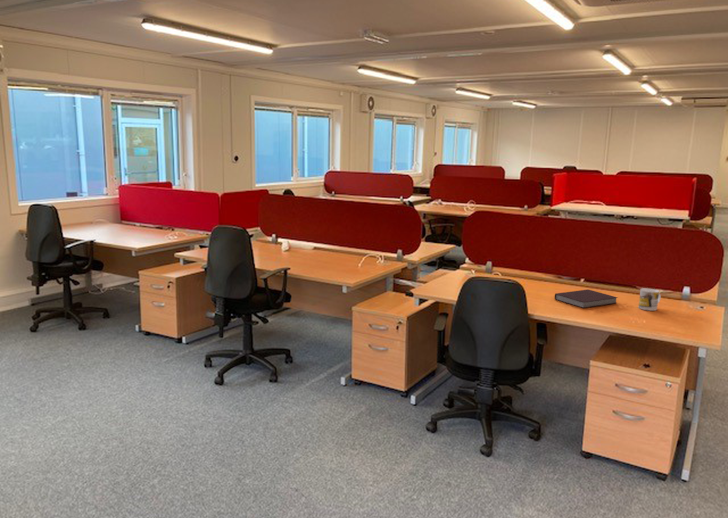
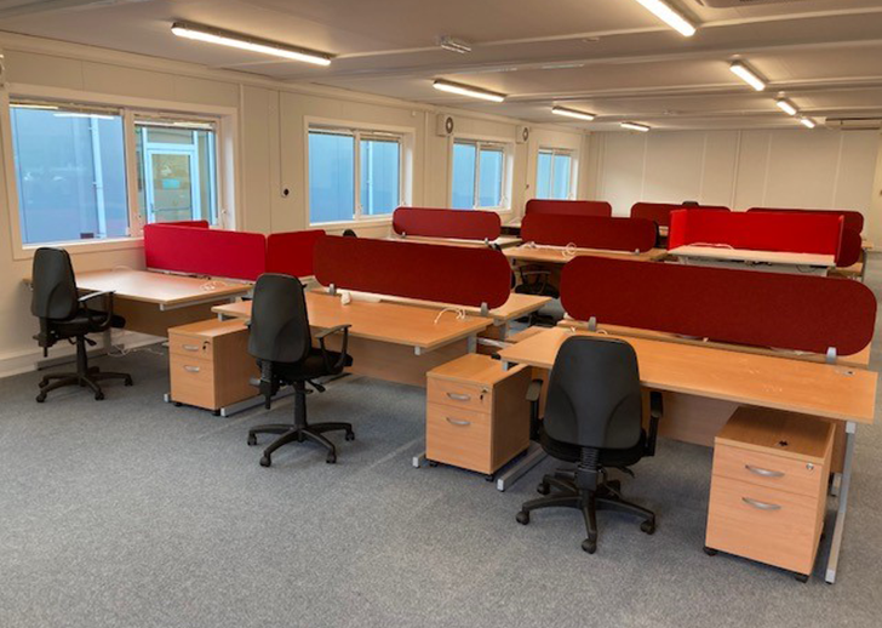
- notebook [554,288,619,309]
- mug [638,287,662,312]
